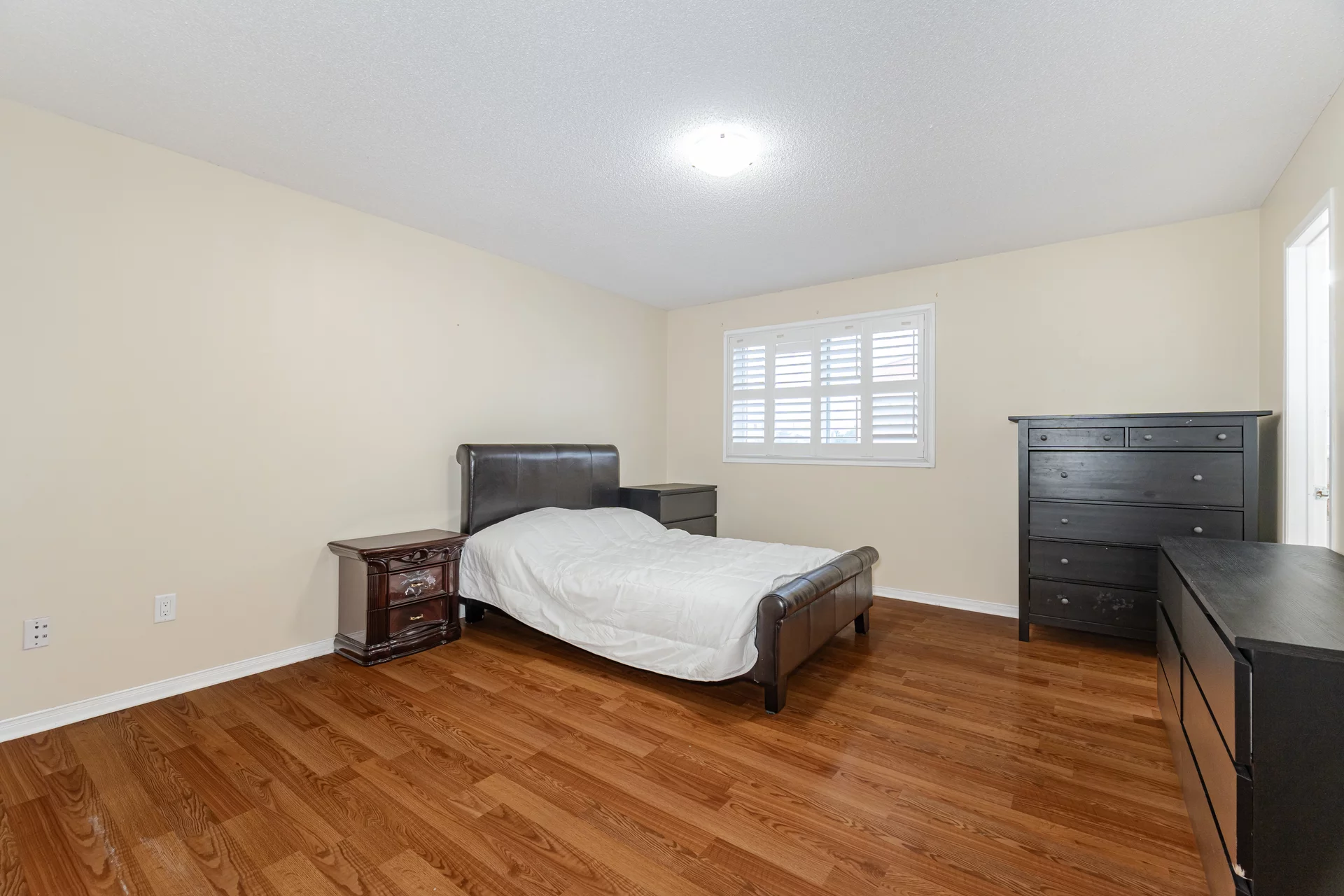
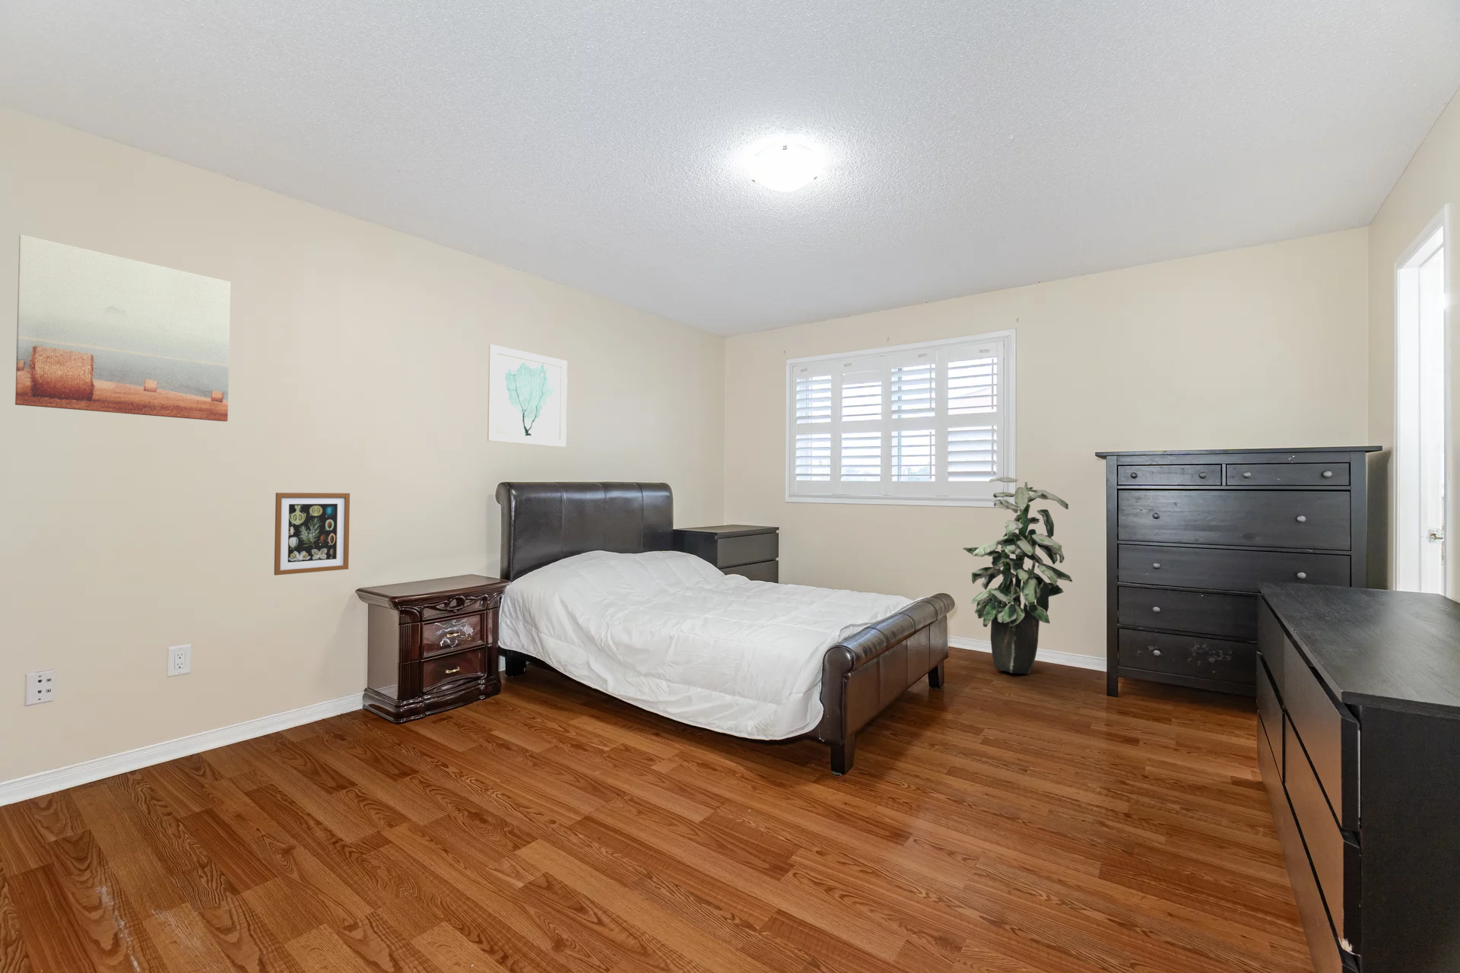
+ wall art [14,235,231,421]
+ wall art [274,492,351,577]
+ indoor plant [962,476,1073,674]
+ wall art [487,343,568,447]
